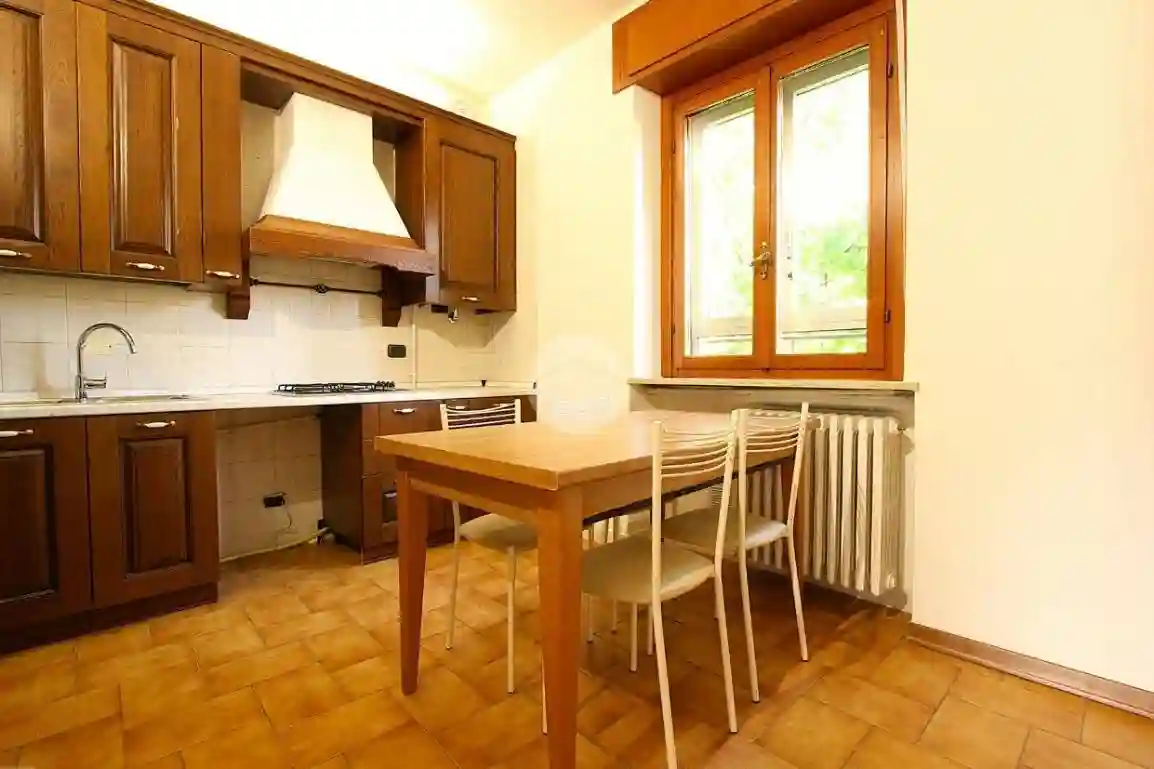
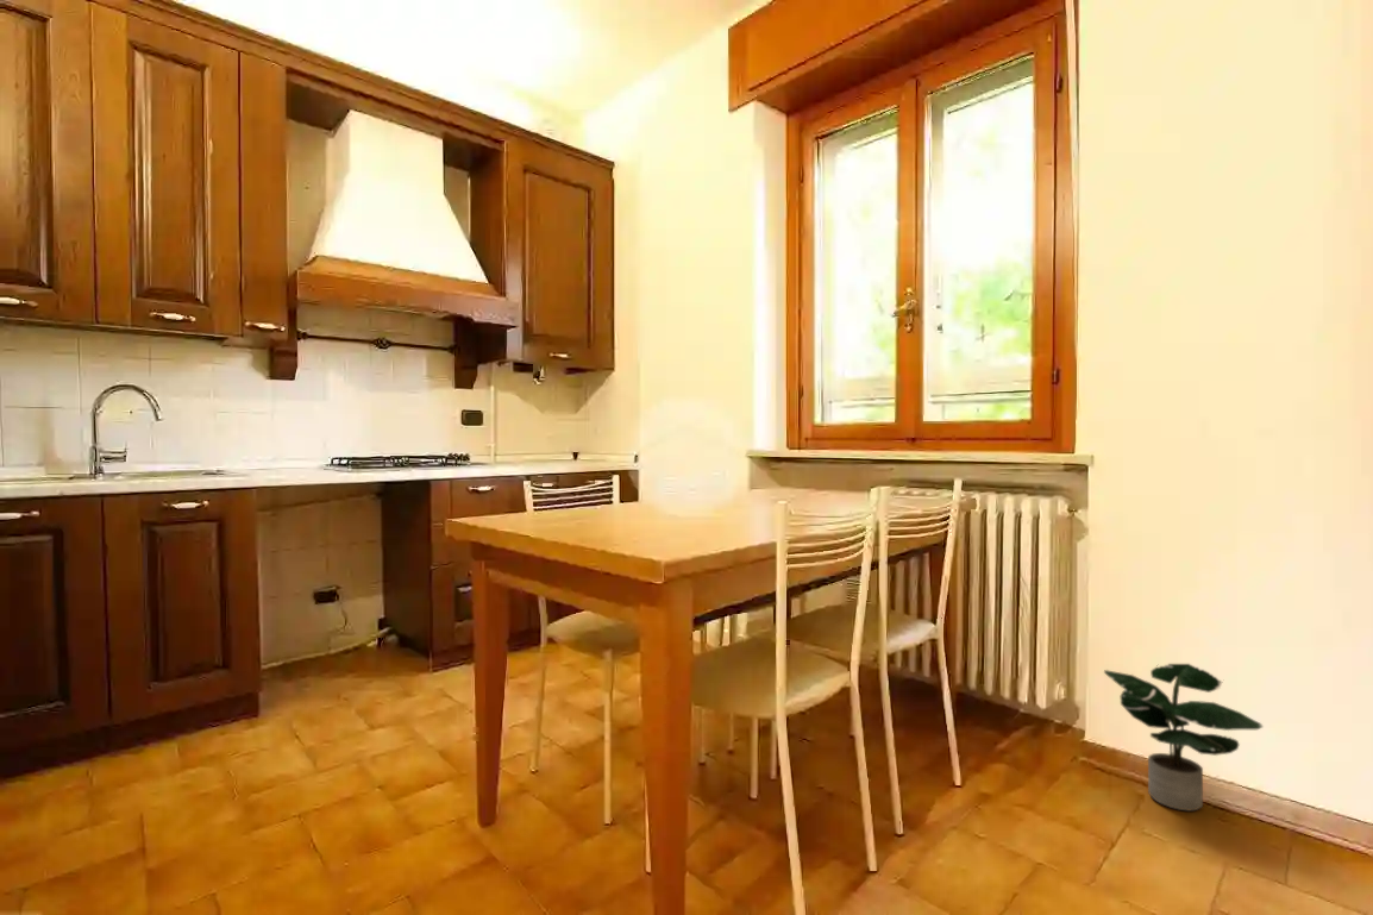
+ potted plant [1103,663,1265,813]
